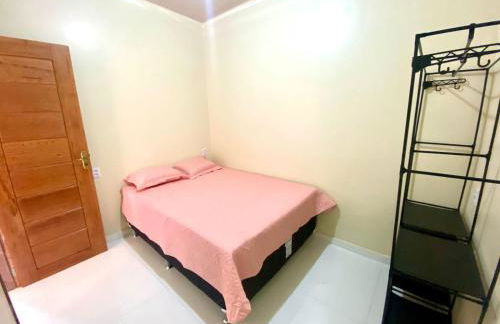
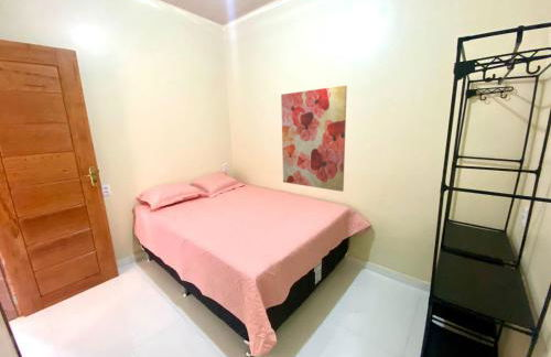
+ wall art [280,85,348,193]
